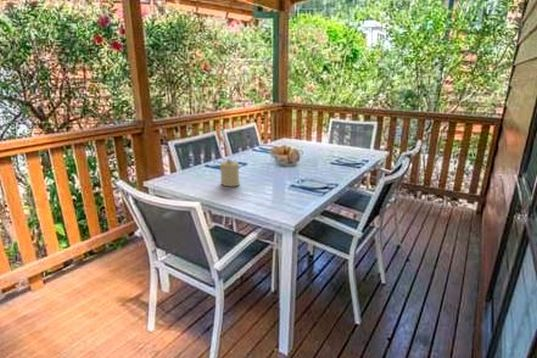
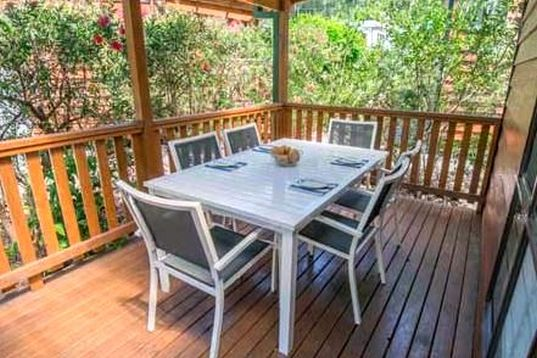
- candle [219,158,241,187]
